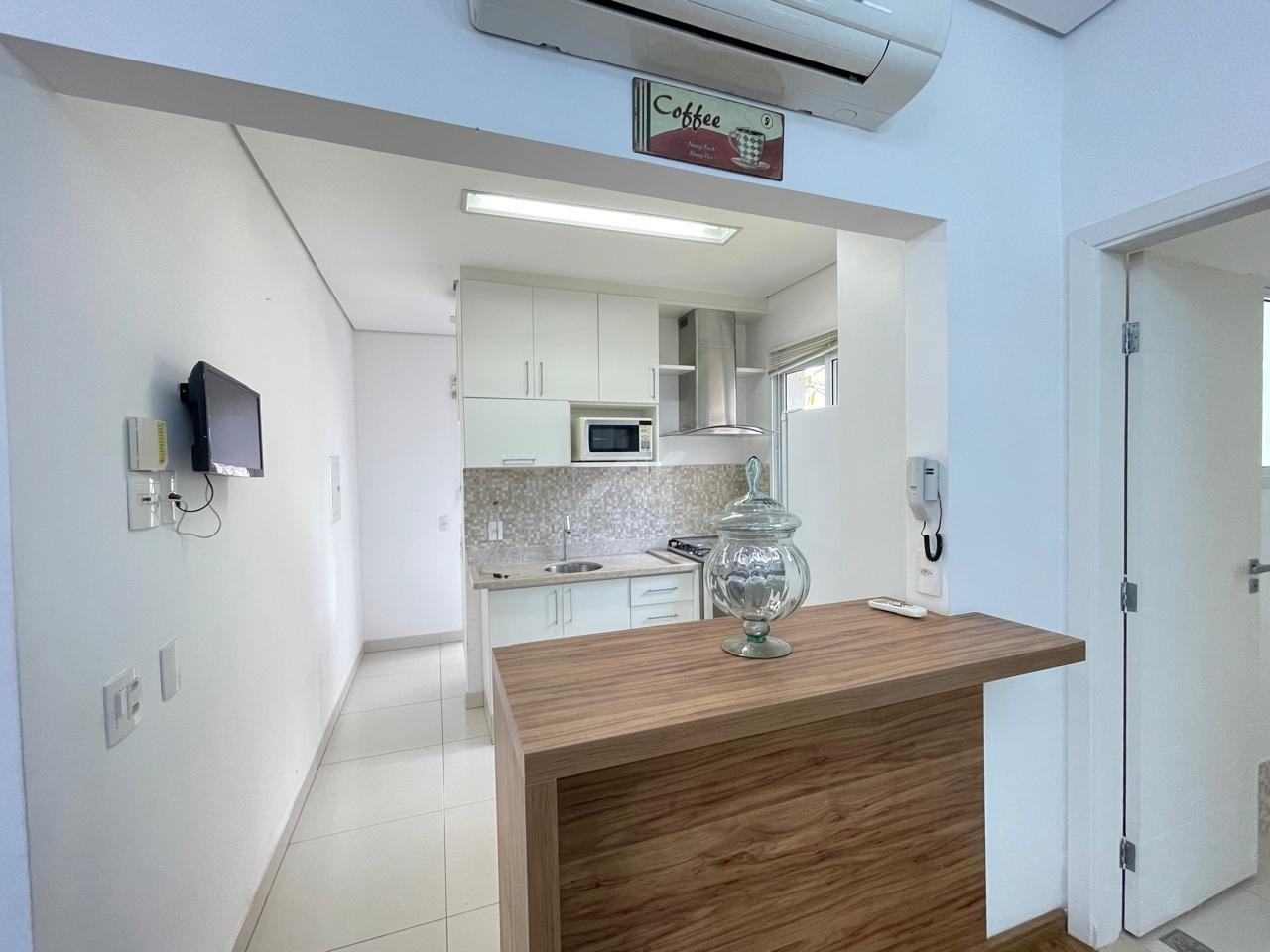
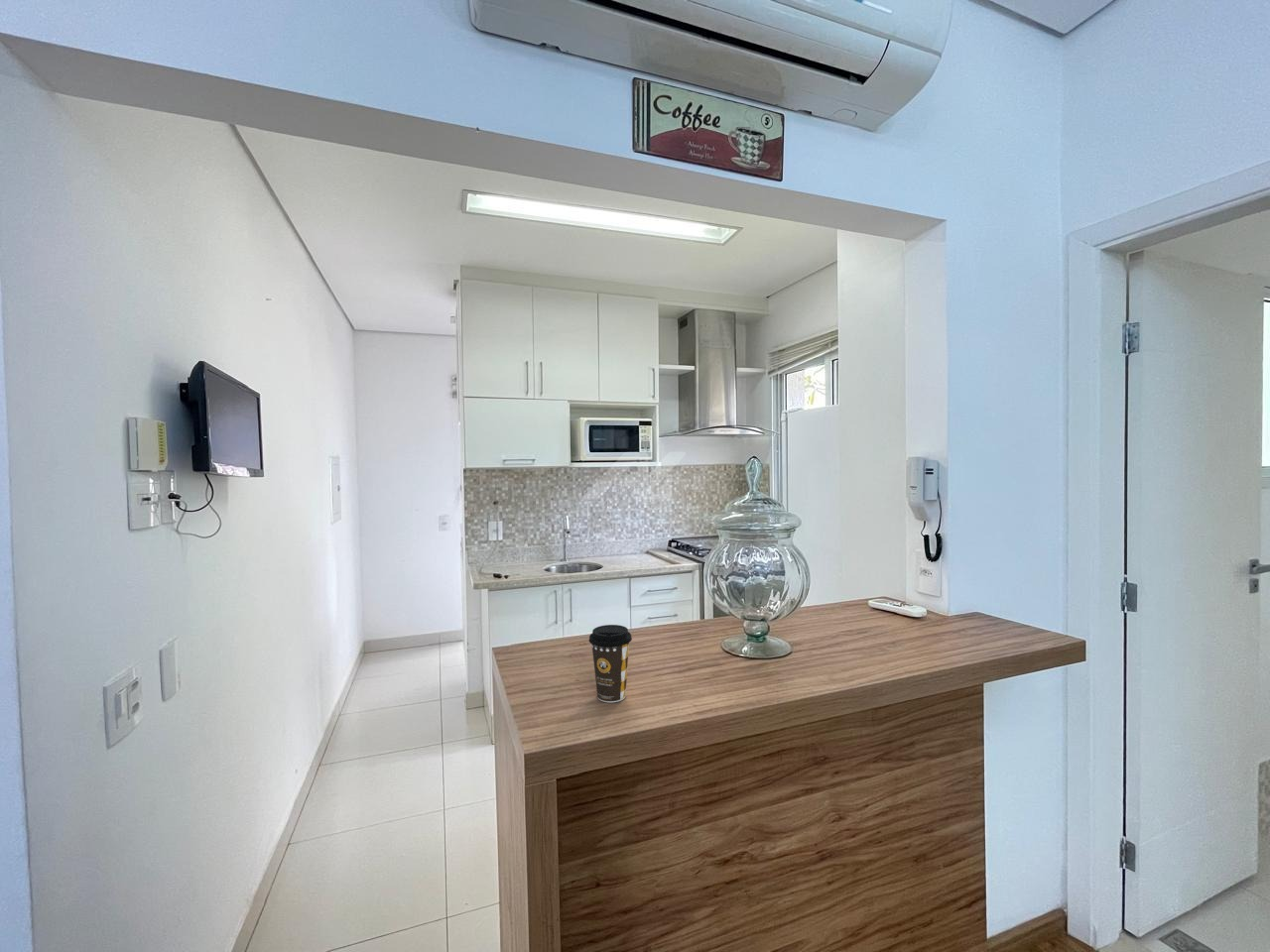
+ coffee cup [588,624,633,703]
